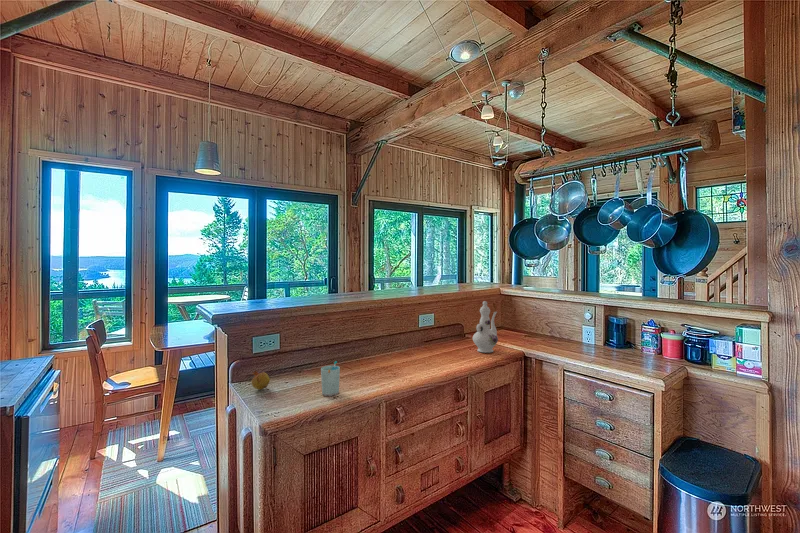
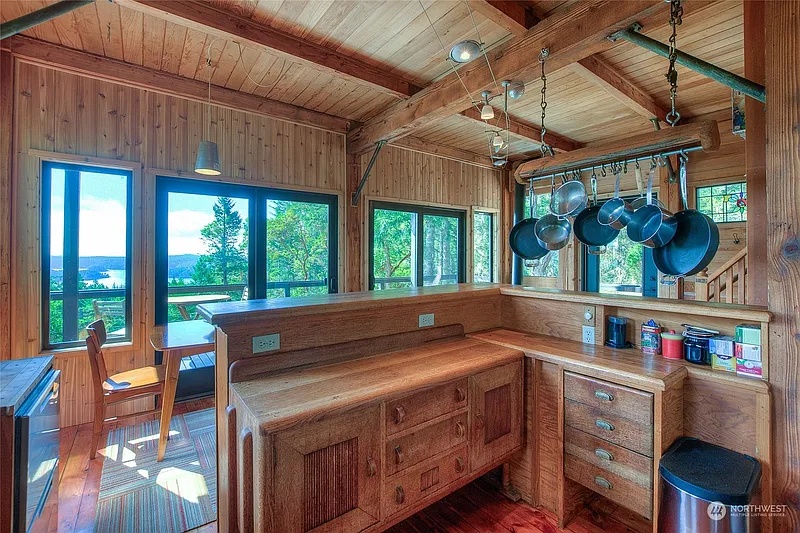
- chinaware [472,300,499,354]
- fruit [250,369,271,391]
- cup [320,360,341,397]
